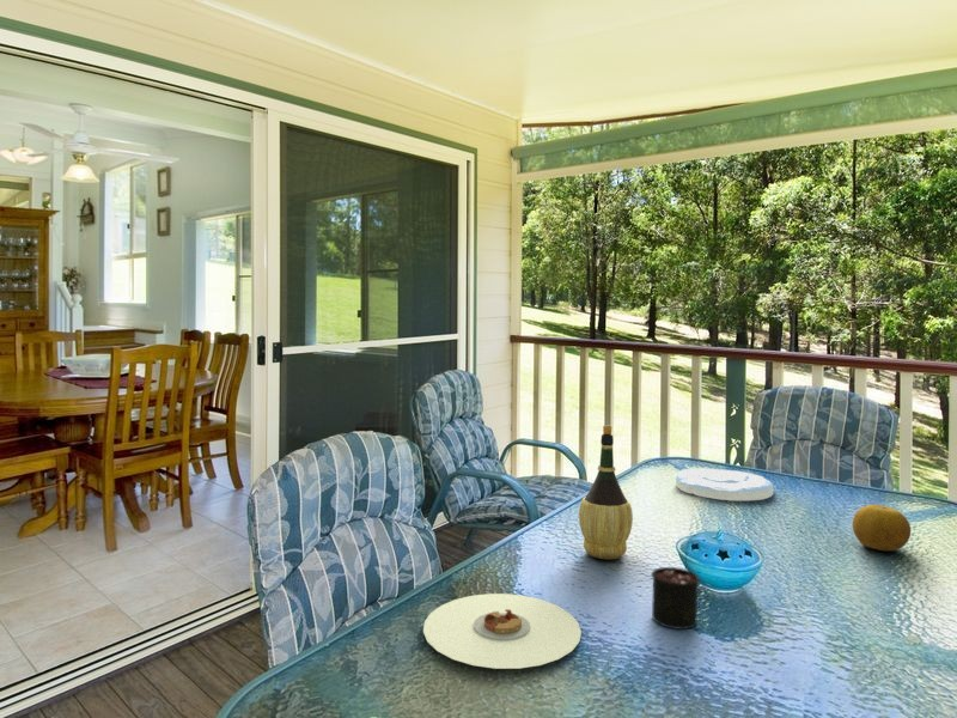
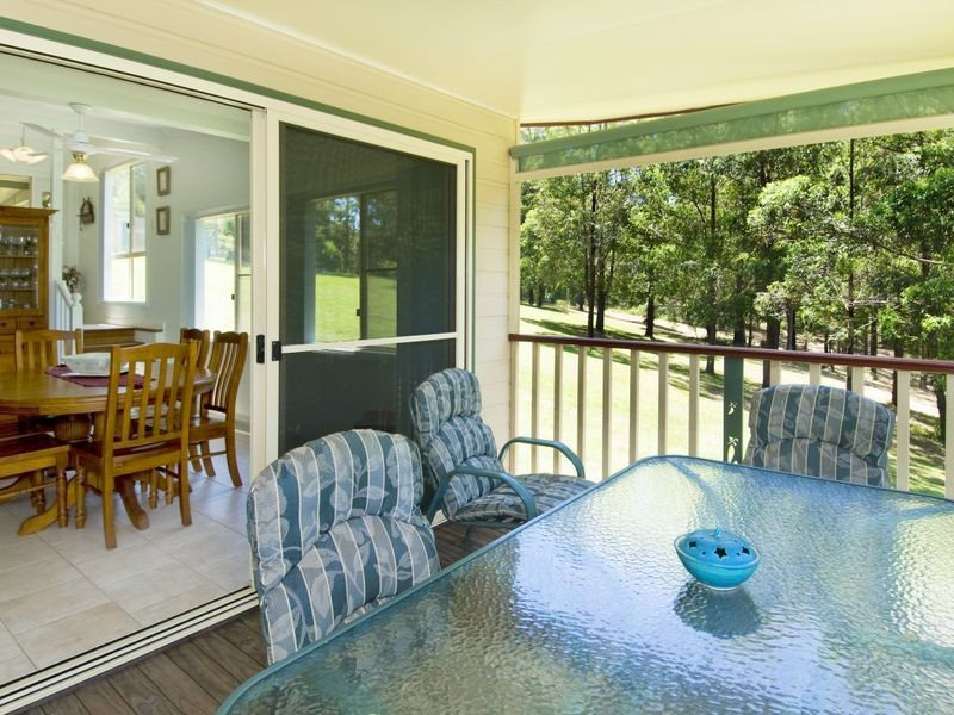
- plate [675,467,774,501]
- candle [650,550,701,631]
- plate [422,592,583,670]
- wine bottle [578,425,634,560]
- fruit [852,504,912,552]
